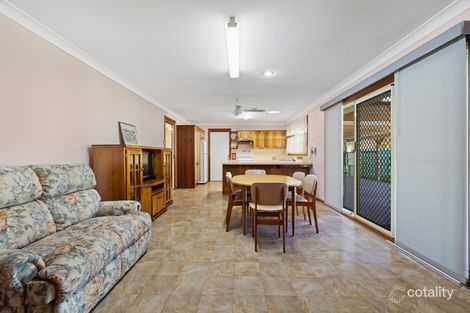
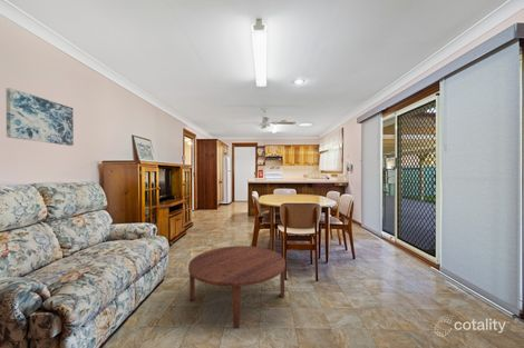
+ wall art [4,87,75,147]
+ coffee table [187,245,287,329]
